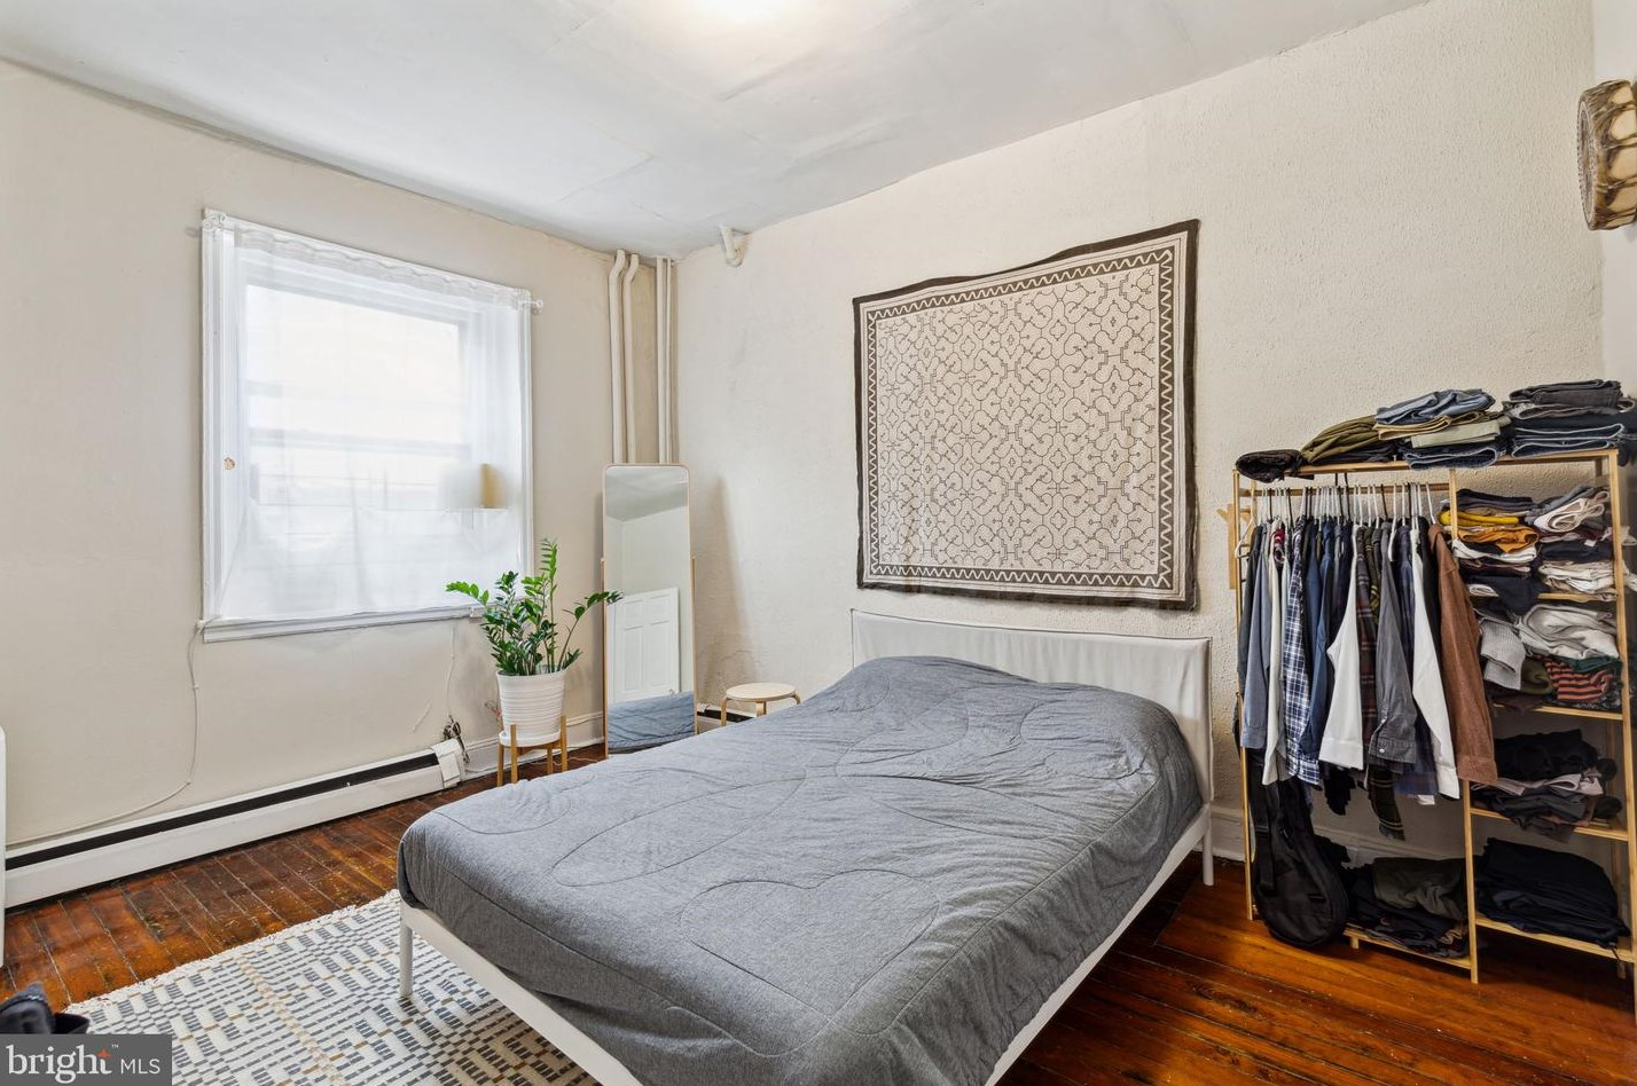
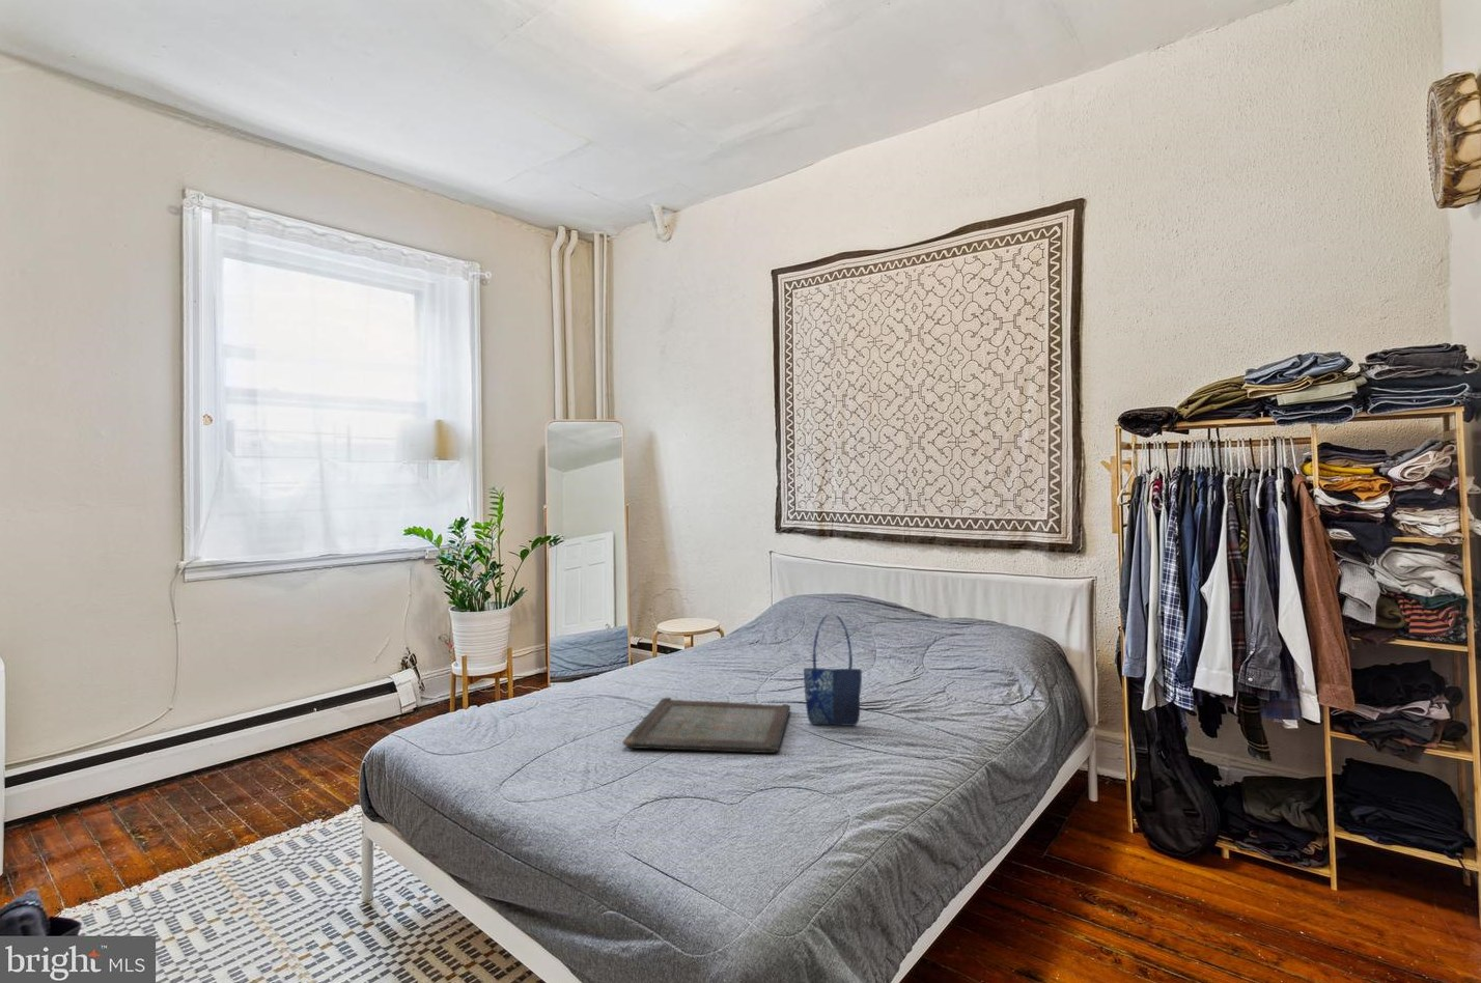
+ serving tray [621,697,791,754]
+ shopping bag [803,612,863,727]
